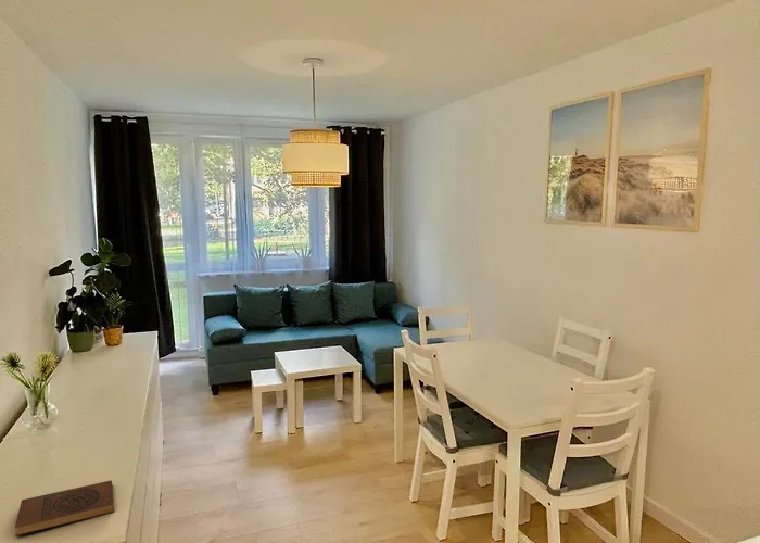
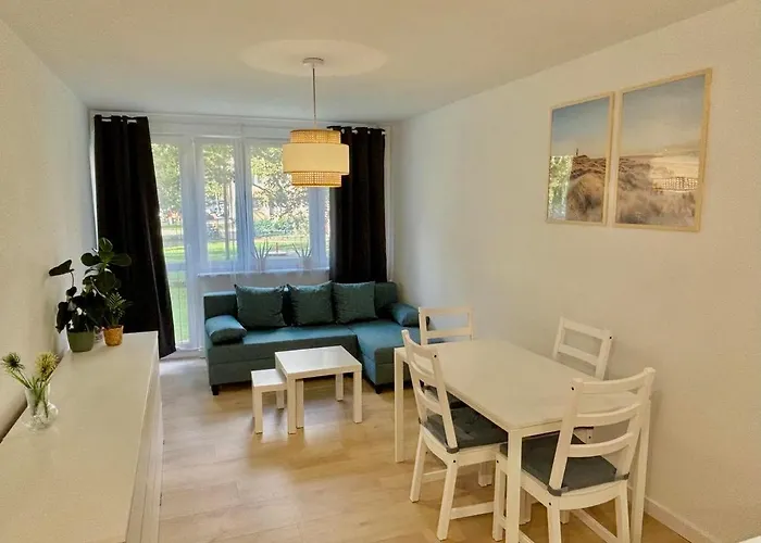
- book [14,479,115,538]
